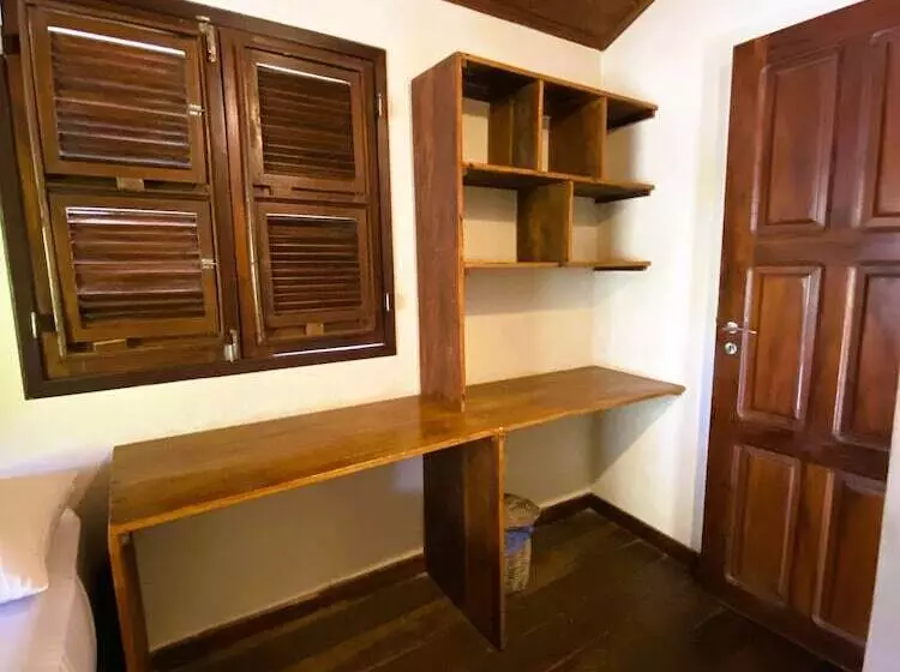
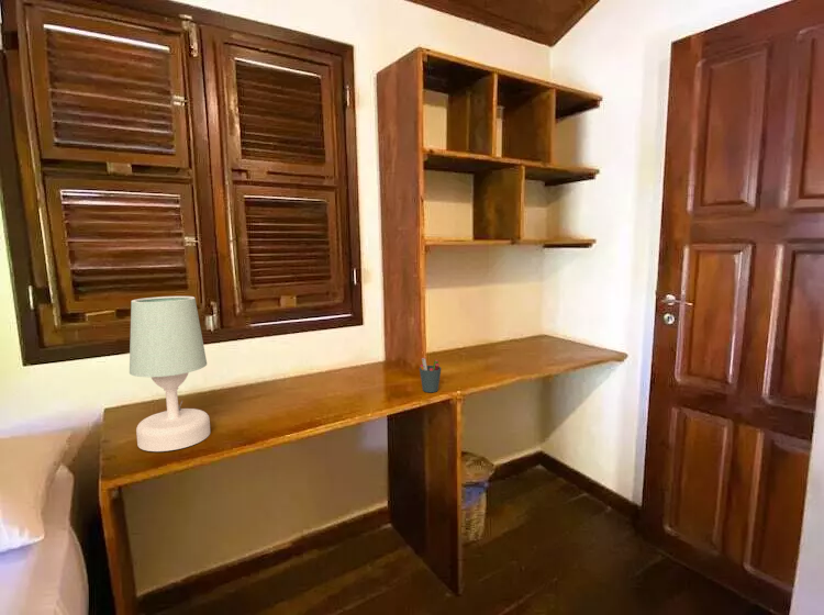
+ table lamp [129,295,211,452]
+ pen holder [419,357,443,393]
